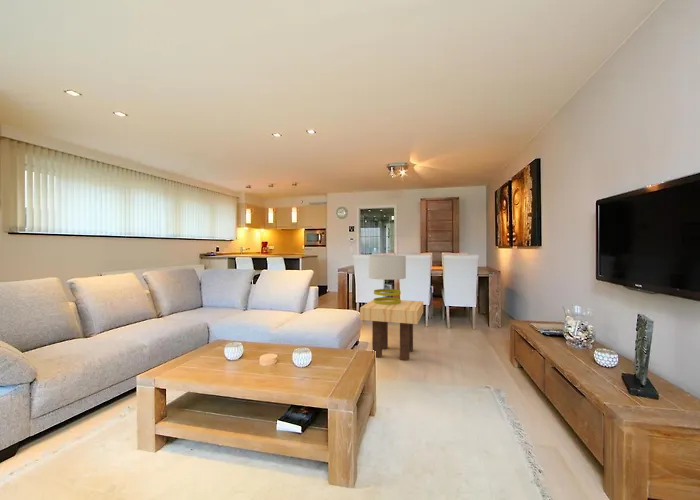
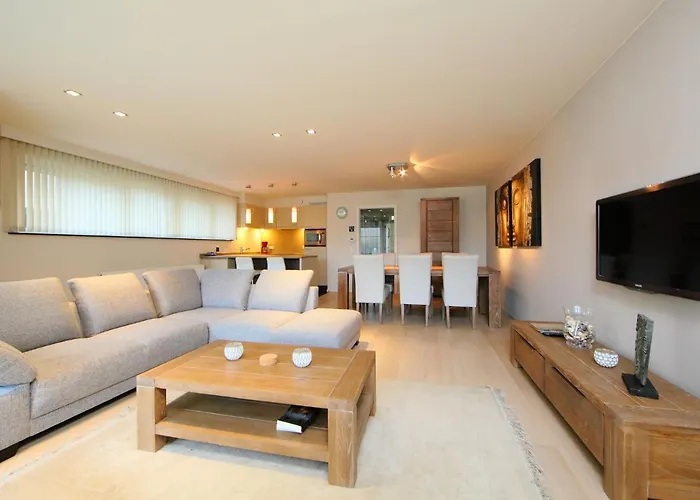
- side table [359,298,424,362]
- table lamp [368,254,407,305]
